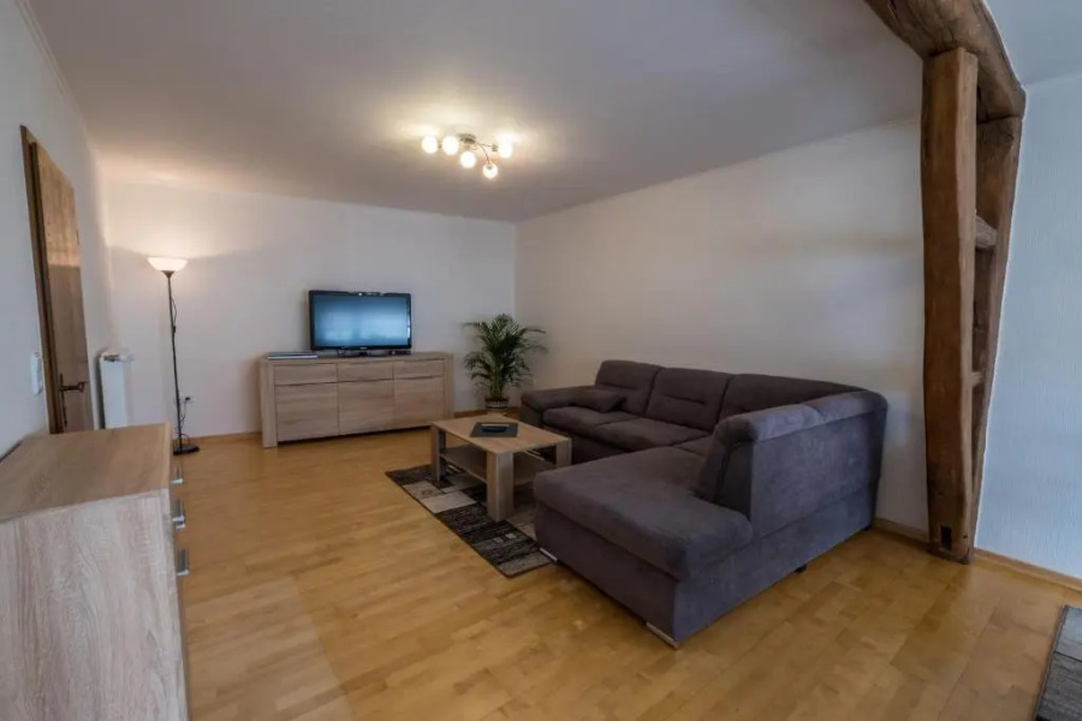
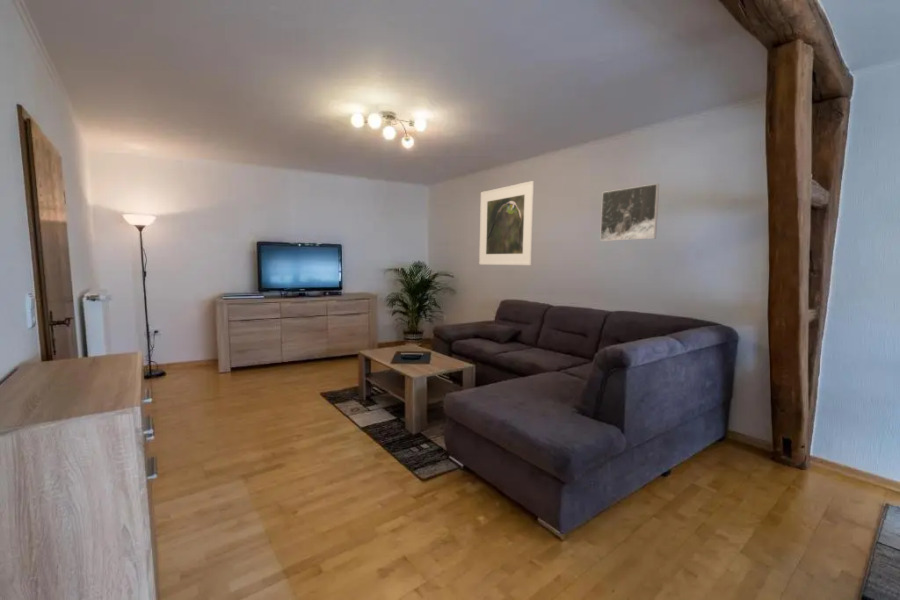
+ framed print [599,183,660,242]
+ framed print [478,180,536,266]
